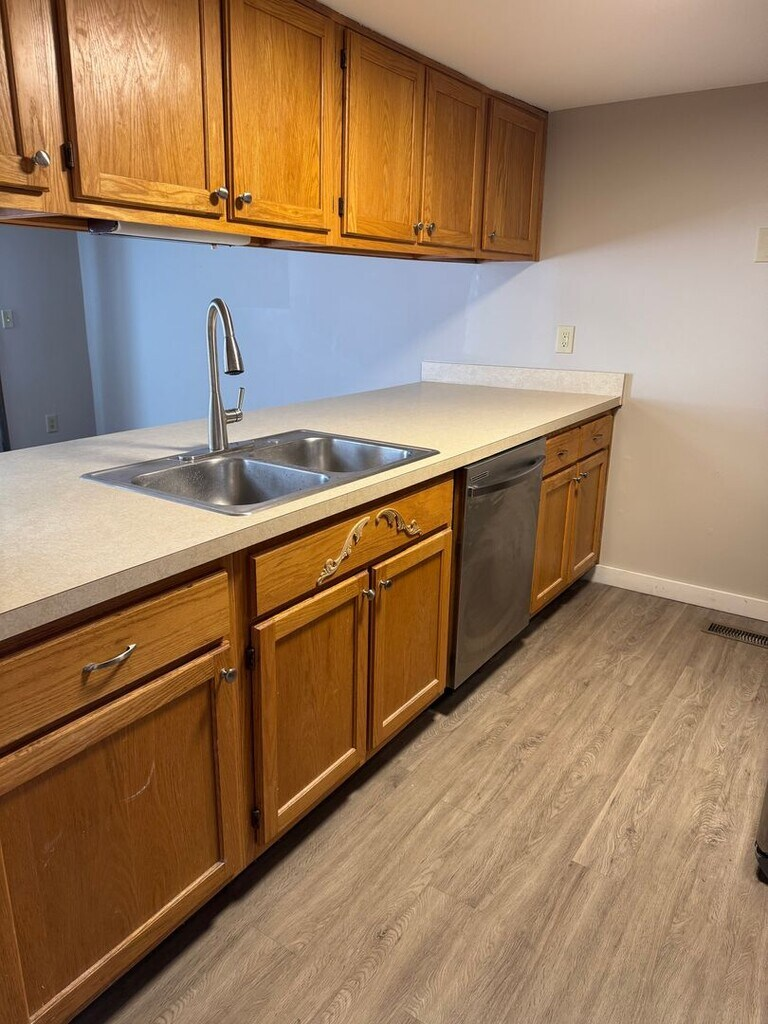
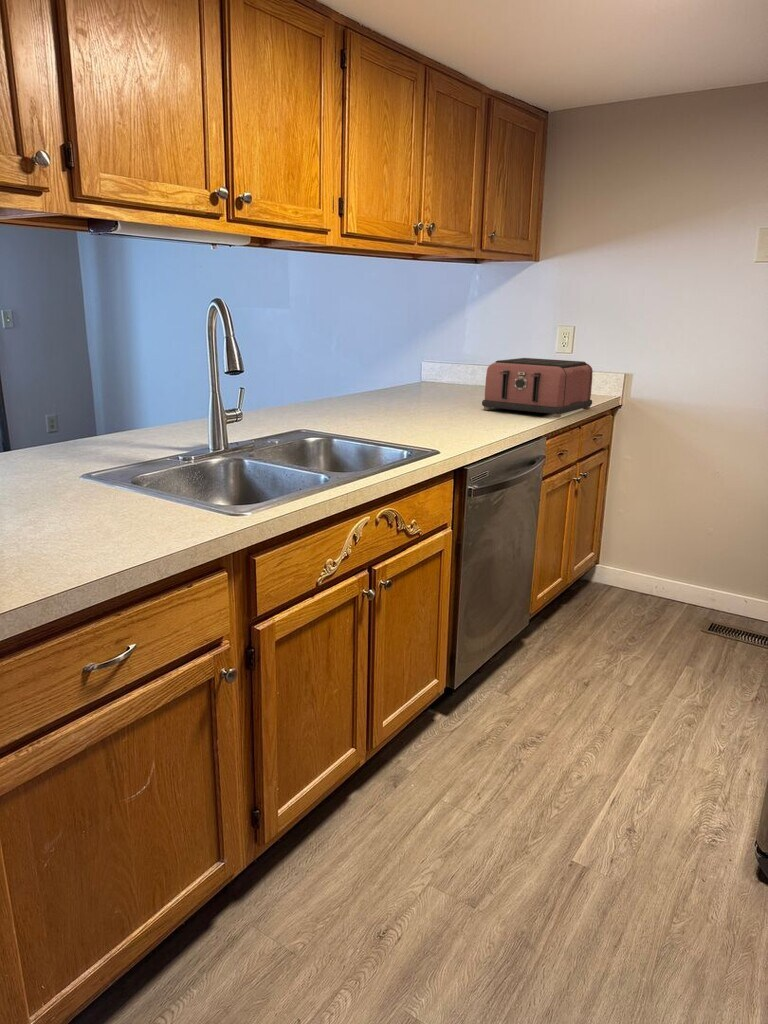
+ toaster [481,357,594,419]
